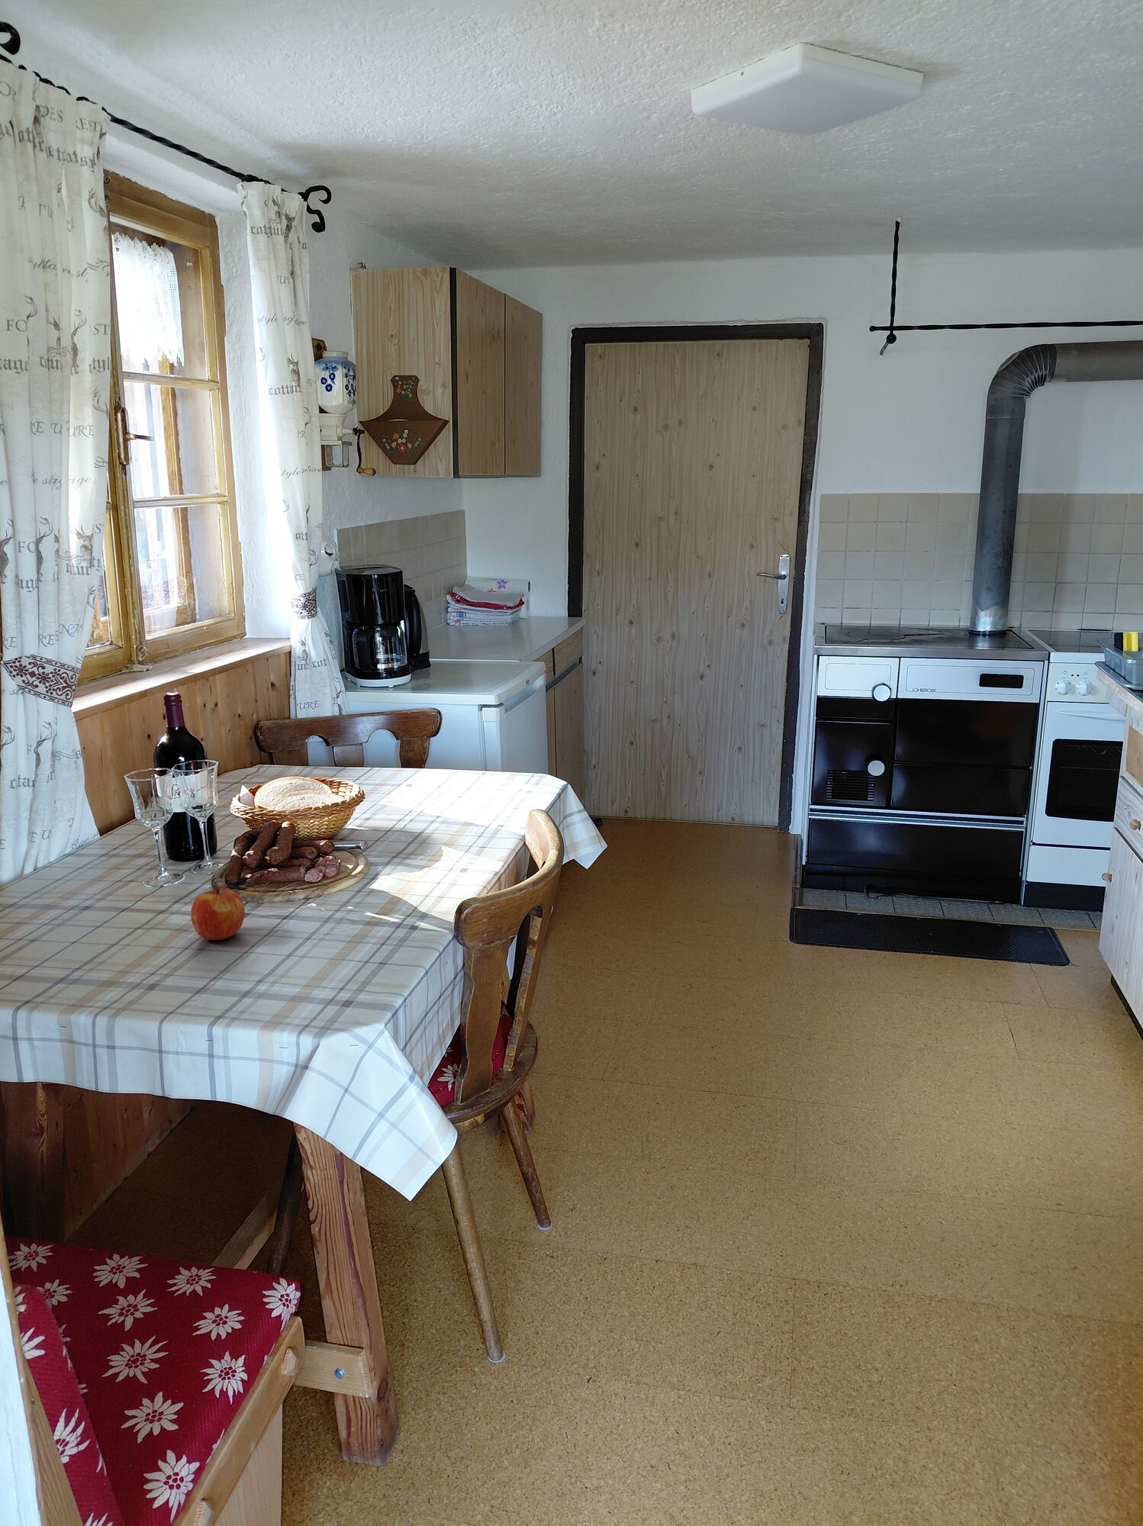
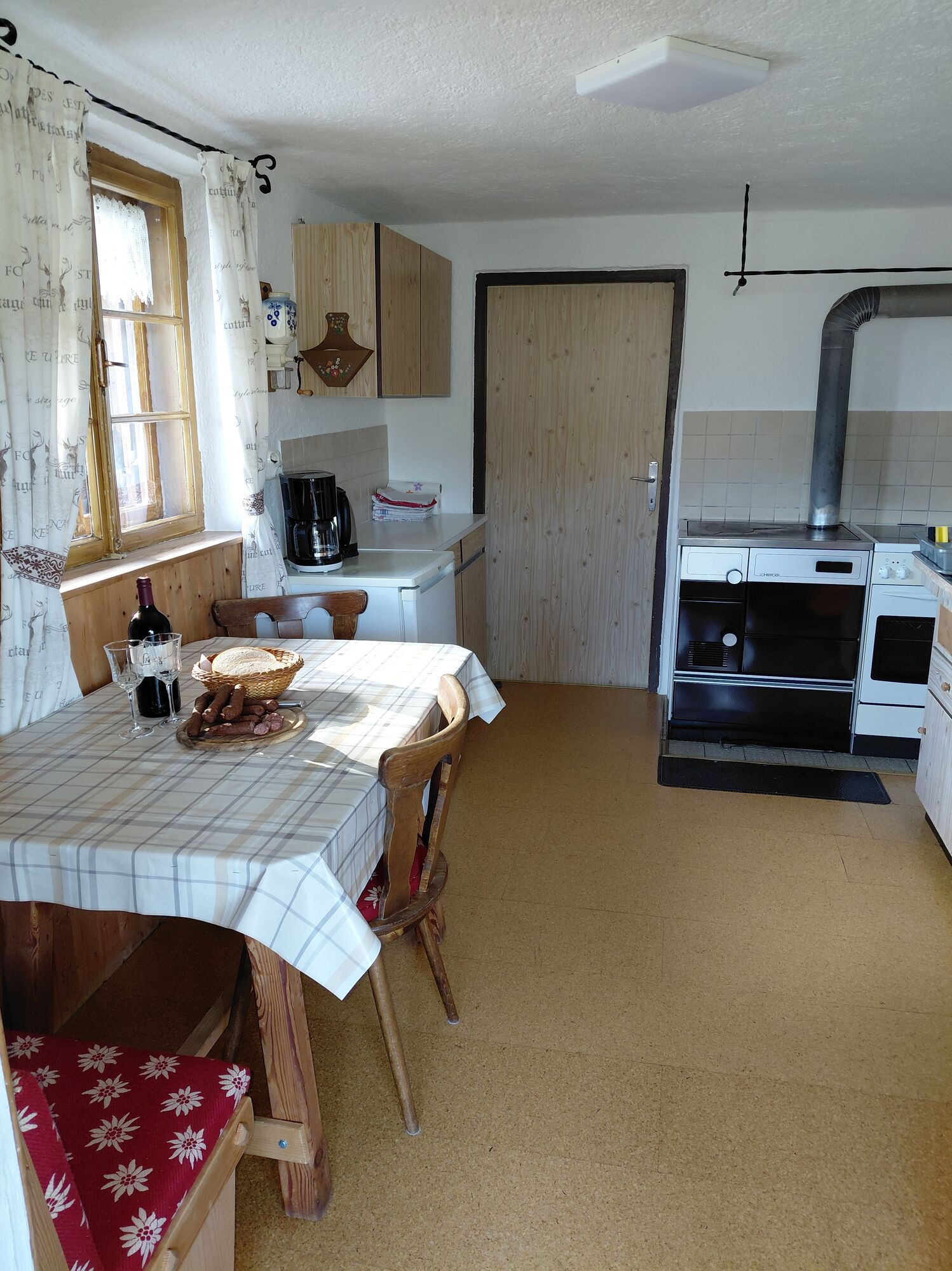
- apple [190,887,246,941]
